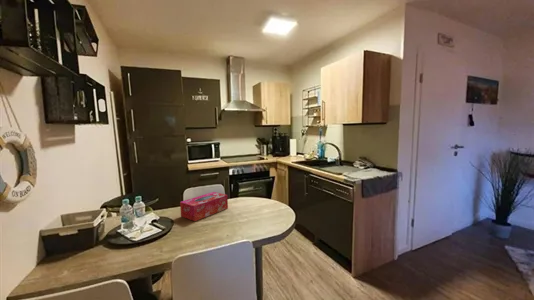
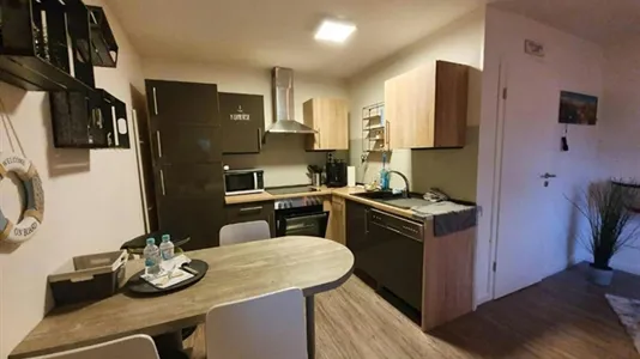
- tissue box [179,191,229,222]
